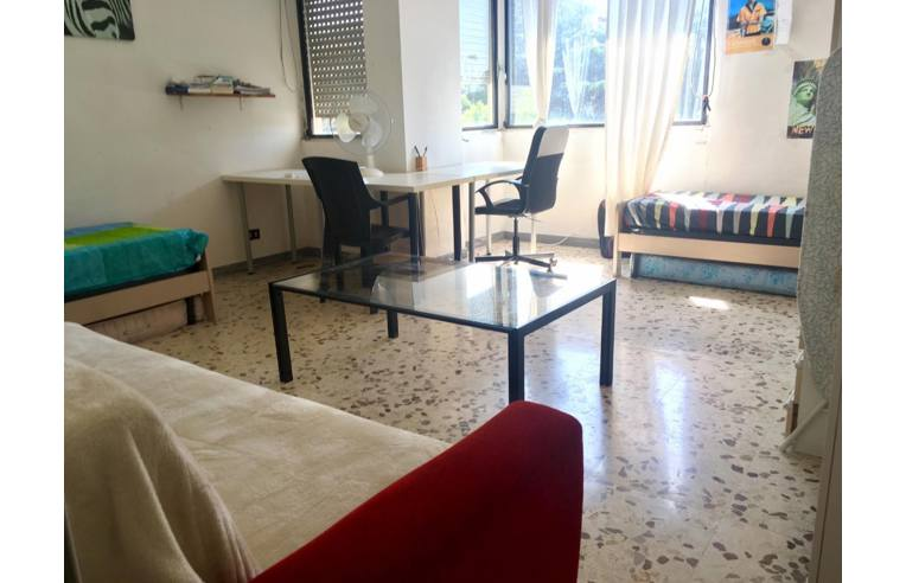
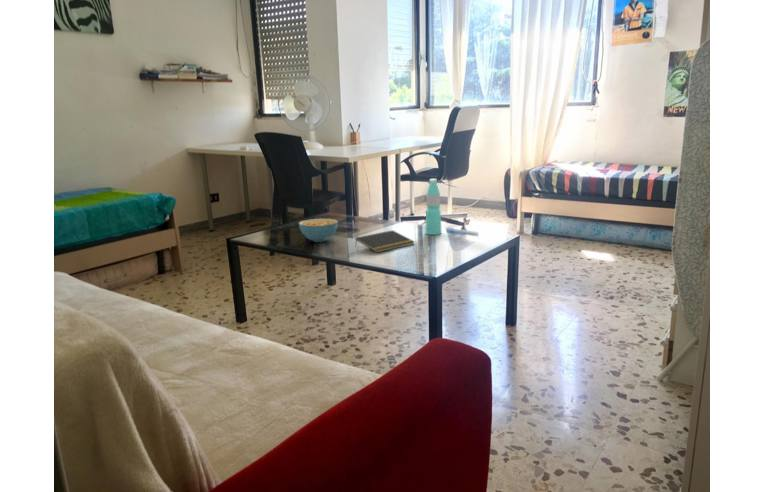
+ notepad [354,229,416,254]
+ cereal bowl [298,218,339,243]
+ water bottle [424,178,443,236]
